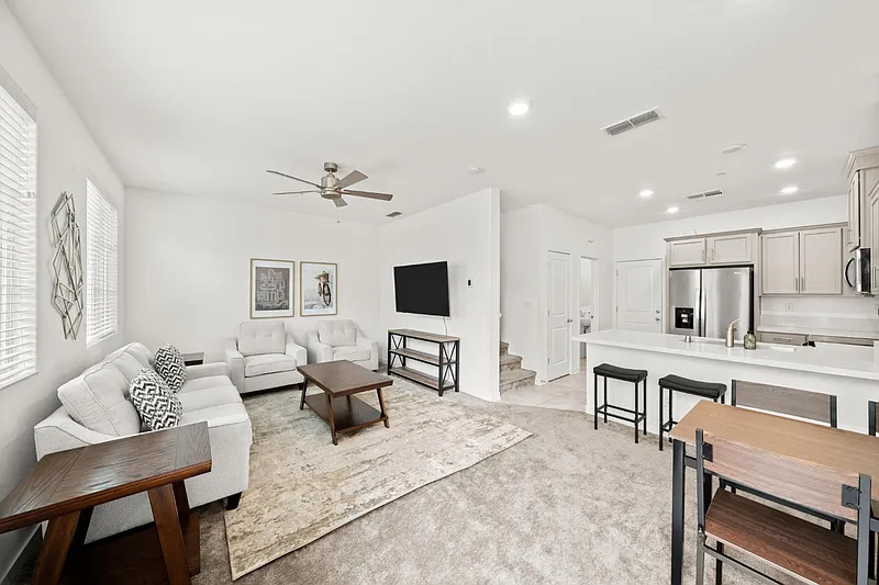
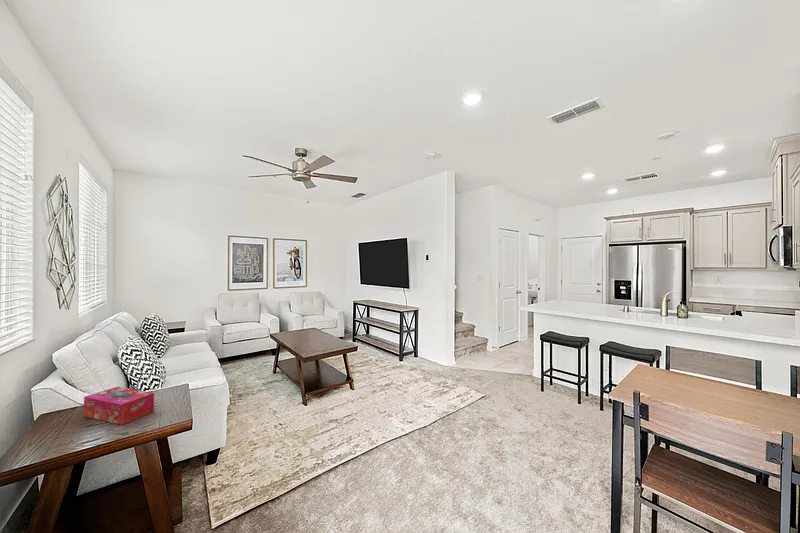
+ tissue box [83,386,155,426]
